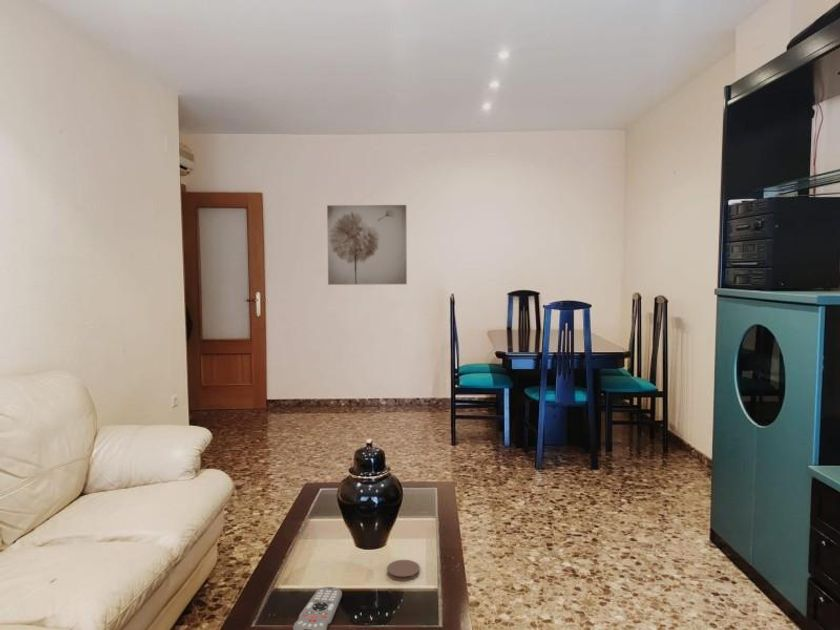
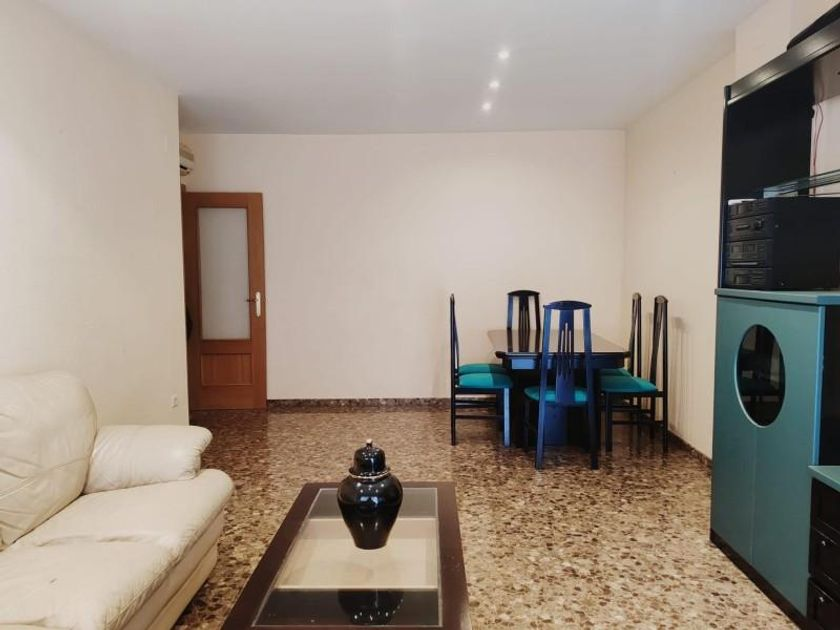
- wall art [326,204,408,286]
- remote control [292,586,343,630]
- coaster [386,559,421,582]
